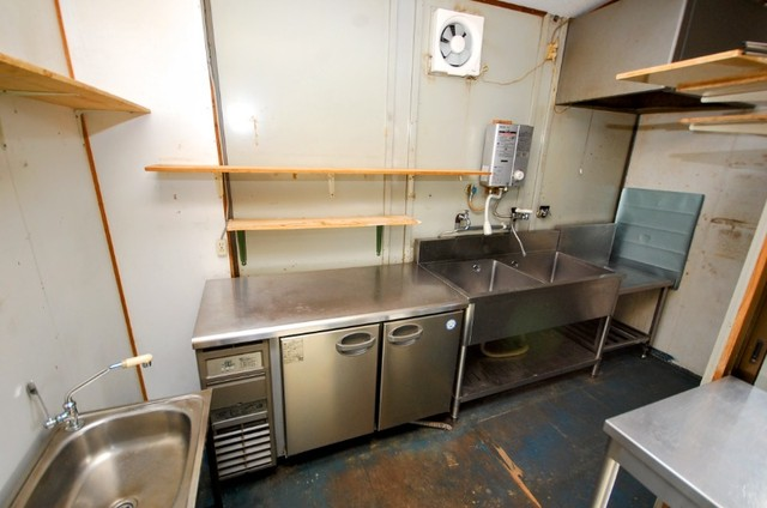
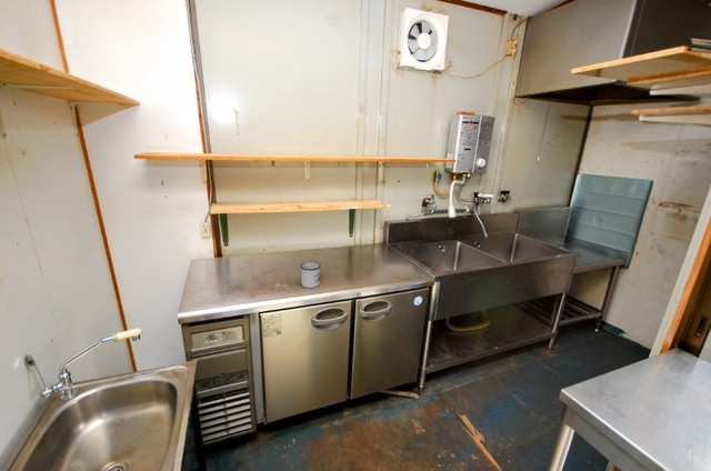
+ mug [300,261,321,289]
